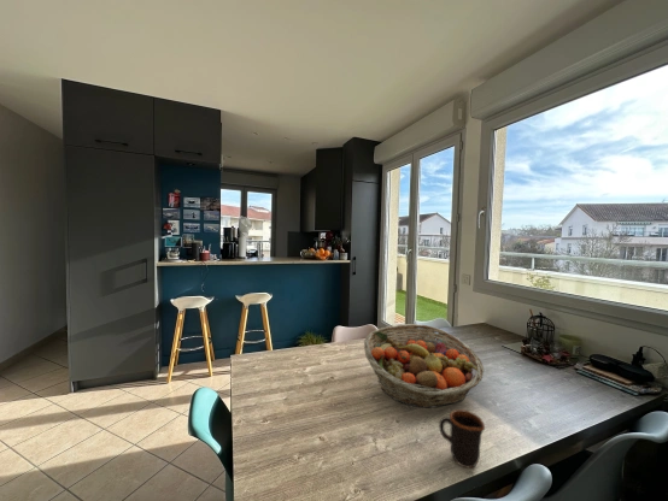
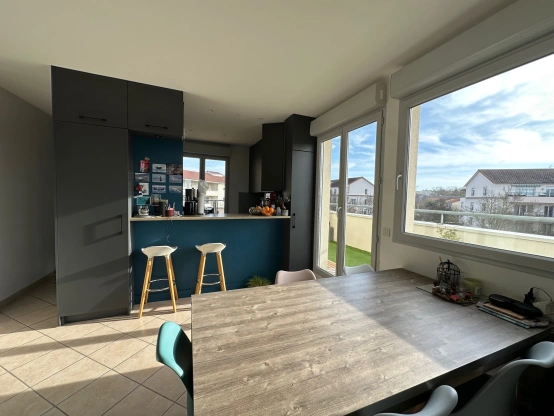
- fruit basket [363,323,485,409]
- mug [438,408,486,468]
